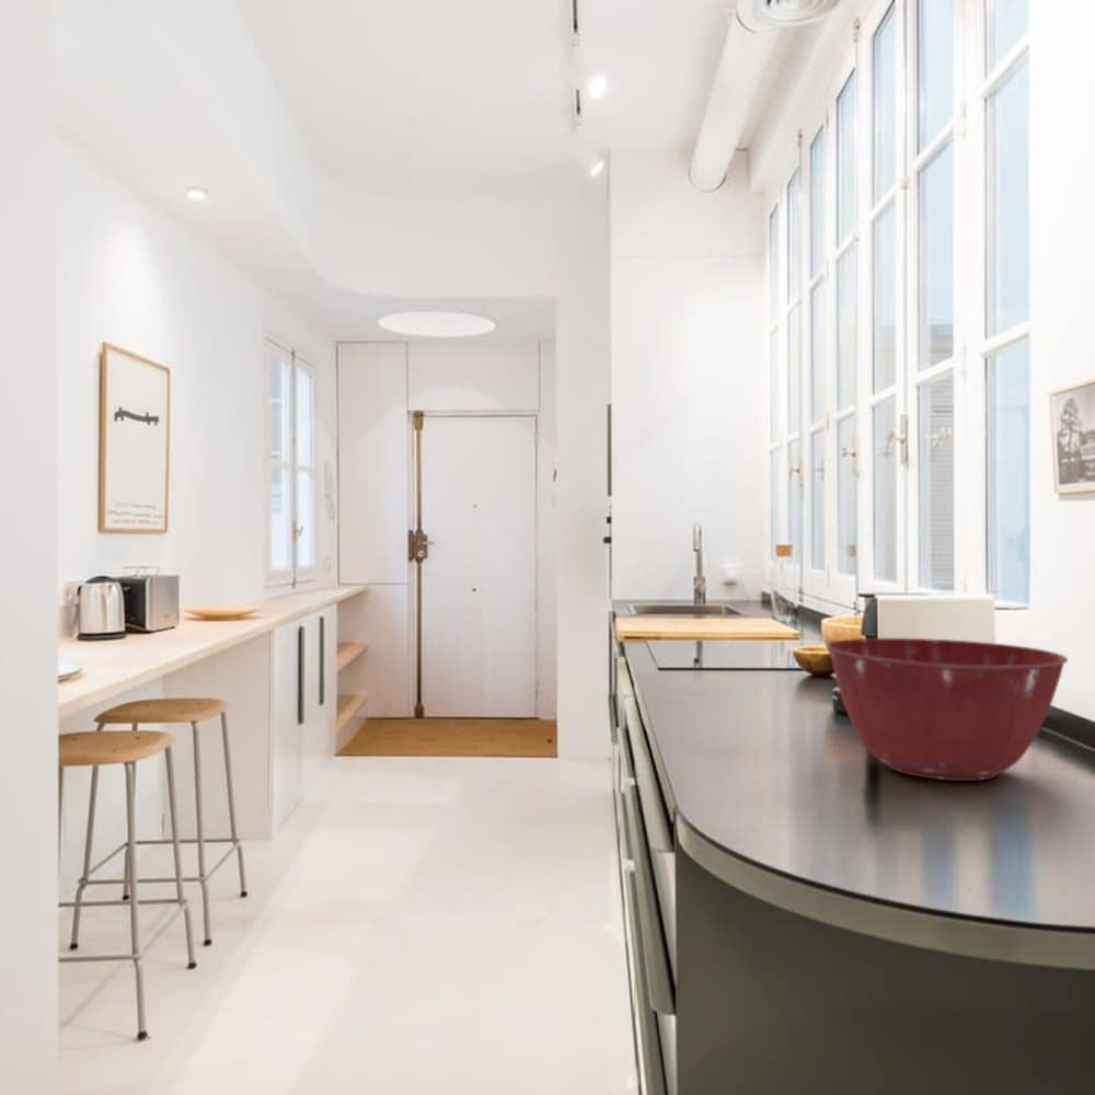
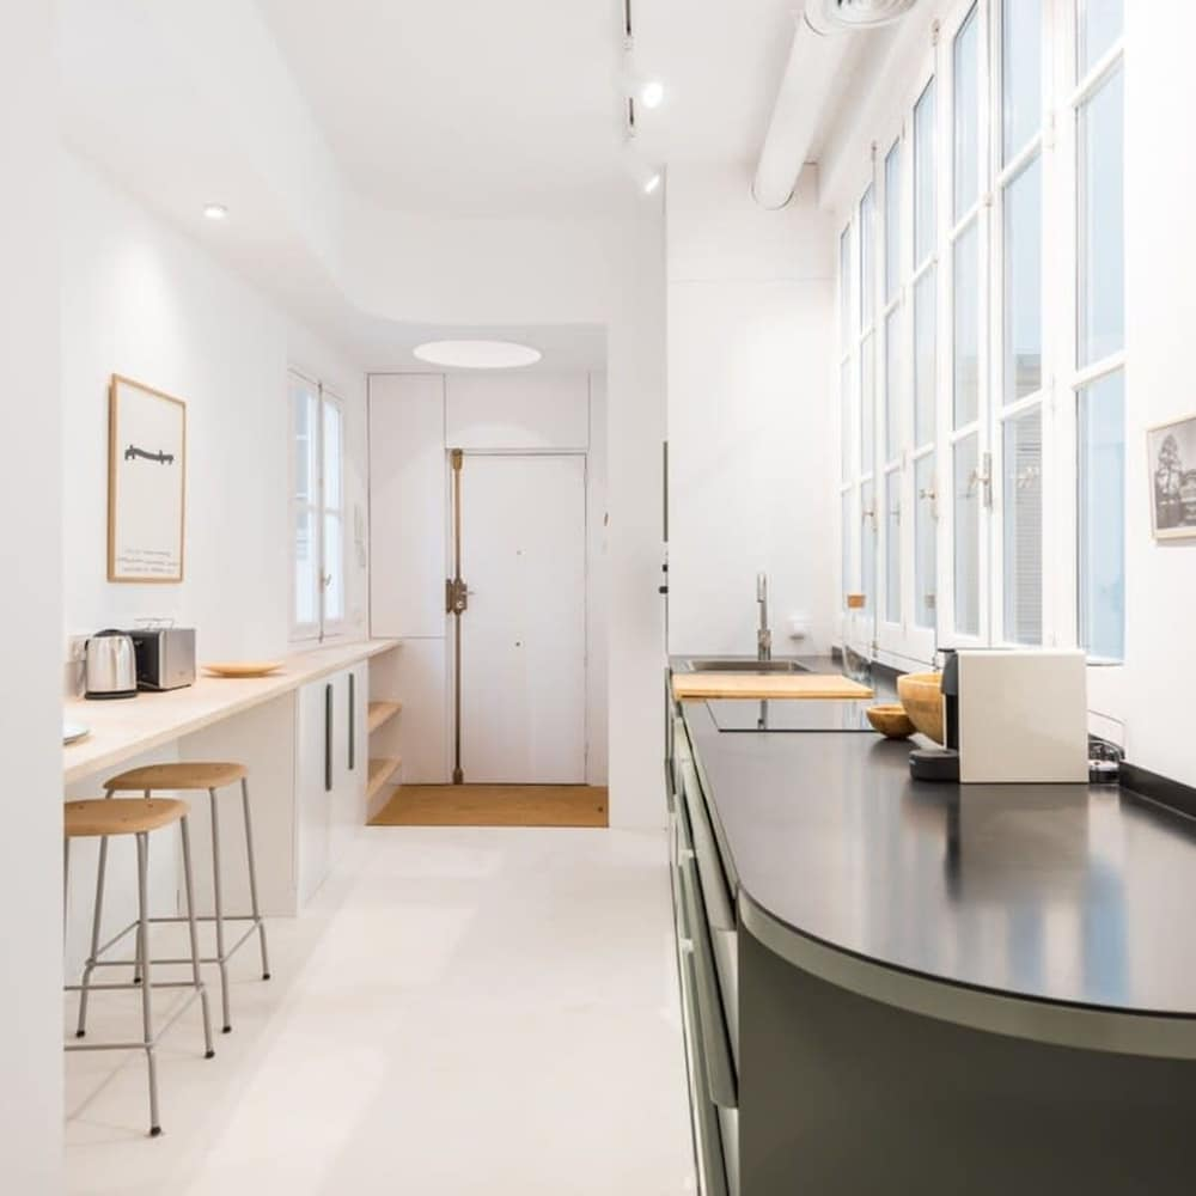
- mixing bowl [826,637,1069,782]
